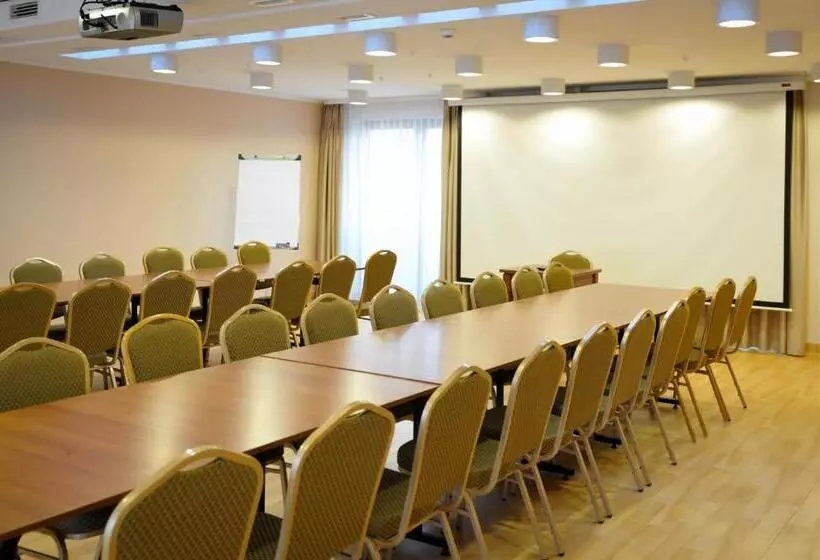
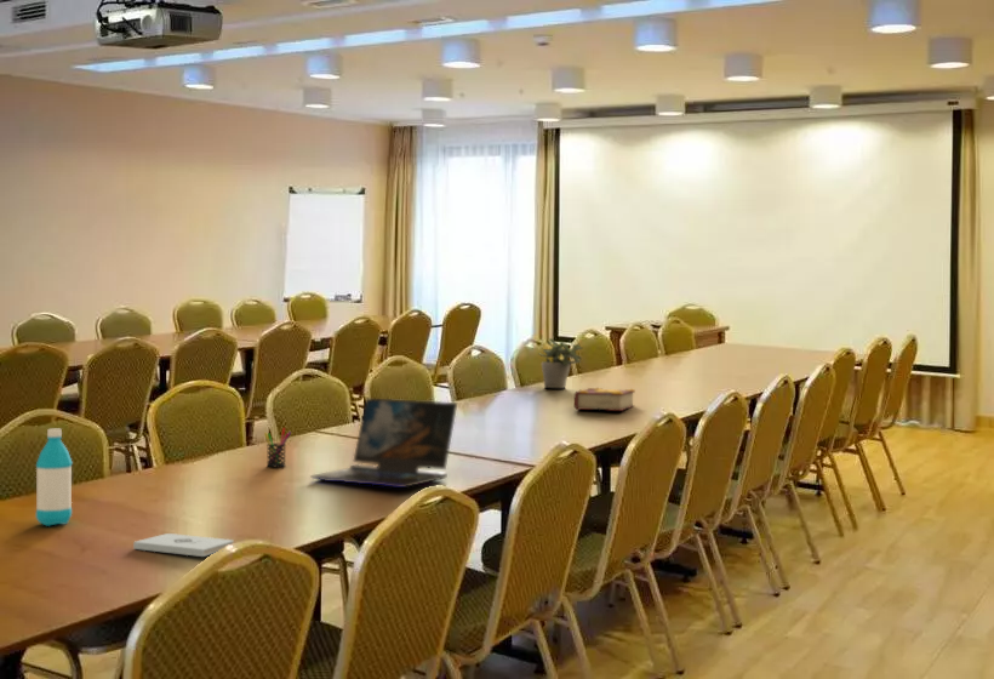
+ notepad [132,532,234,558]
+ potted plant [538,337,584,389]
+ water bottle [35,428,73,527]
+ book [573,387,636,412]
+ pen holder [263,427,292,468]
+ laptop [309,398,458,489]
